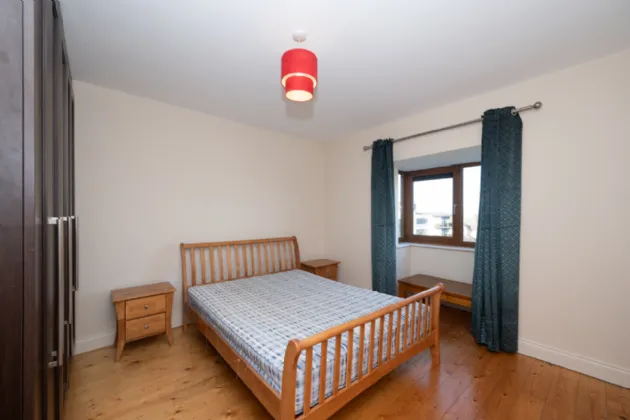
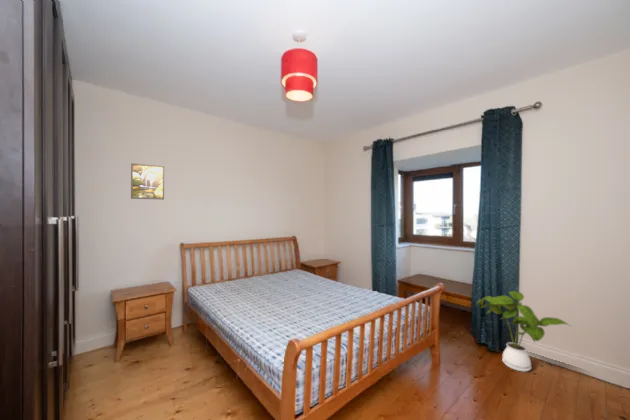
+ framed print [130,162,165,201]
+ house plant [475,290,571,373]
